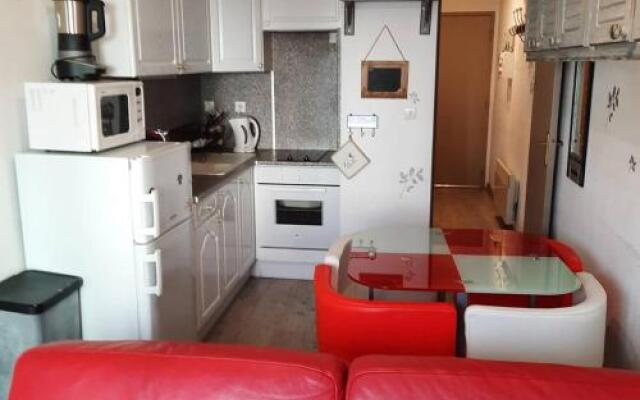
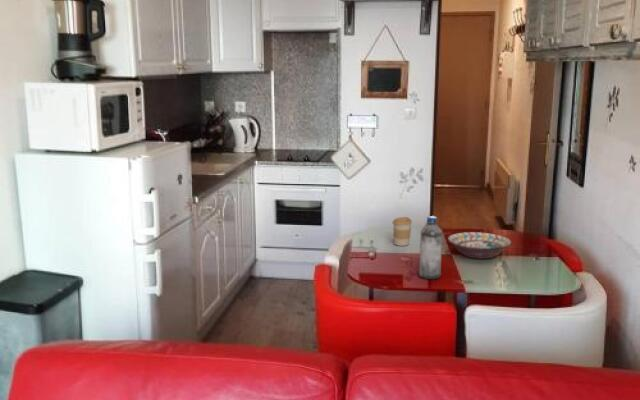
+ water bottle [418,215,443,280]
+ coffee cup [391,216,413,247]
+ decorative bowl [447,231,513,260]
